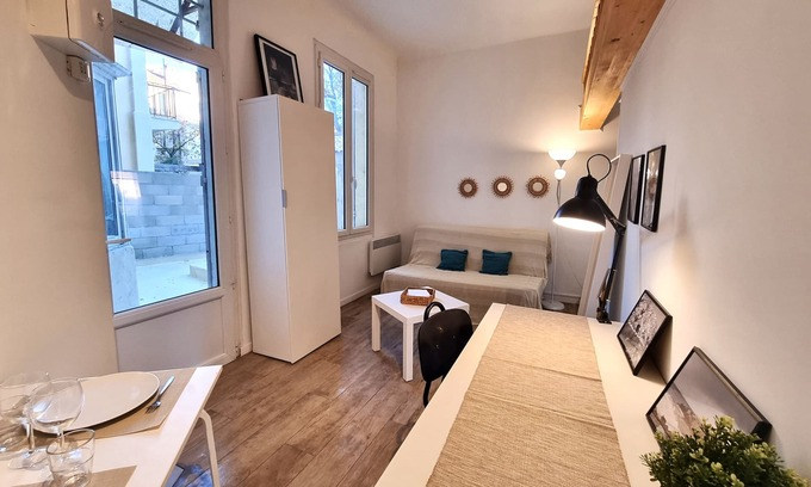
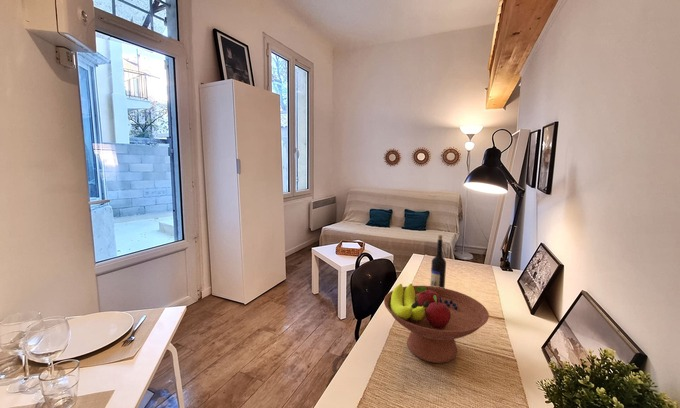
+ wine bottle [429,234,447,288]
+ fruit bowl [383,283,490,364]
